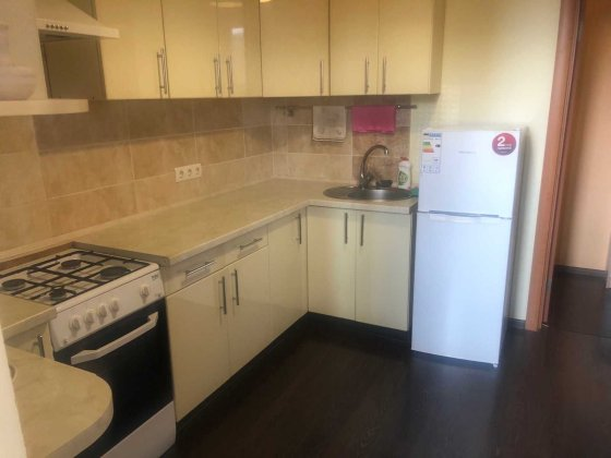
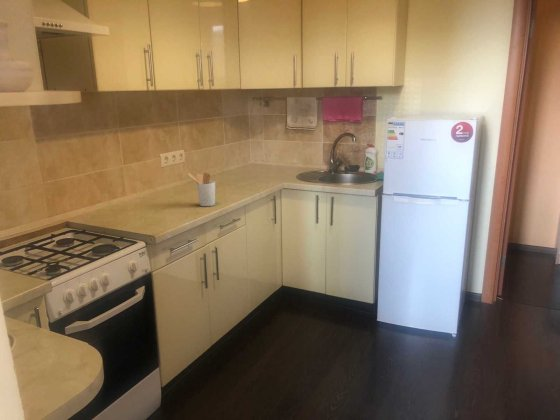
+ utensil holder [187,172,216,207]
